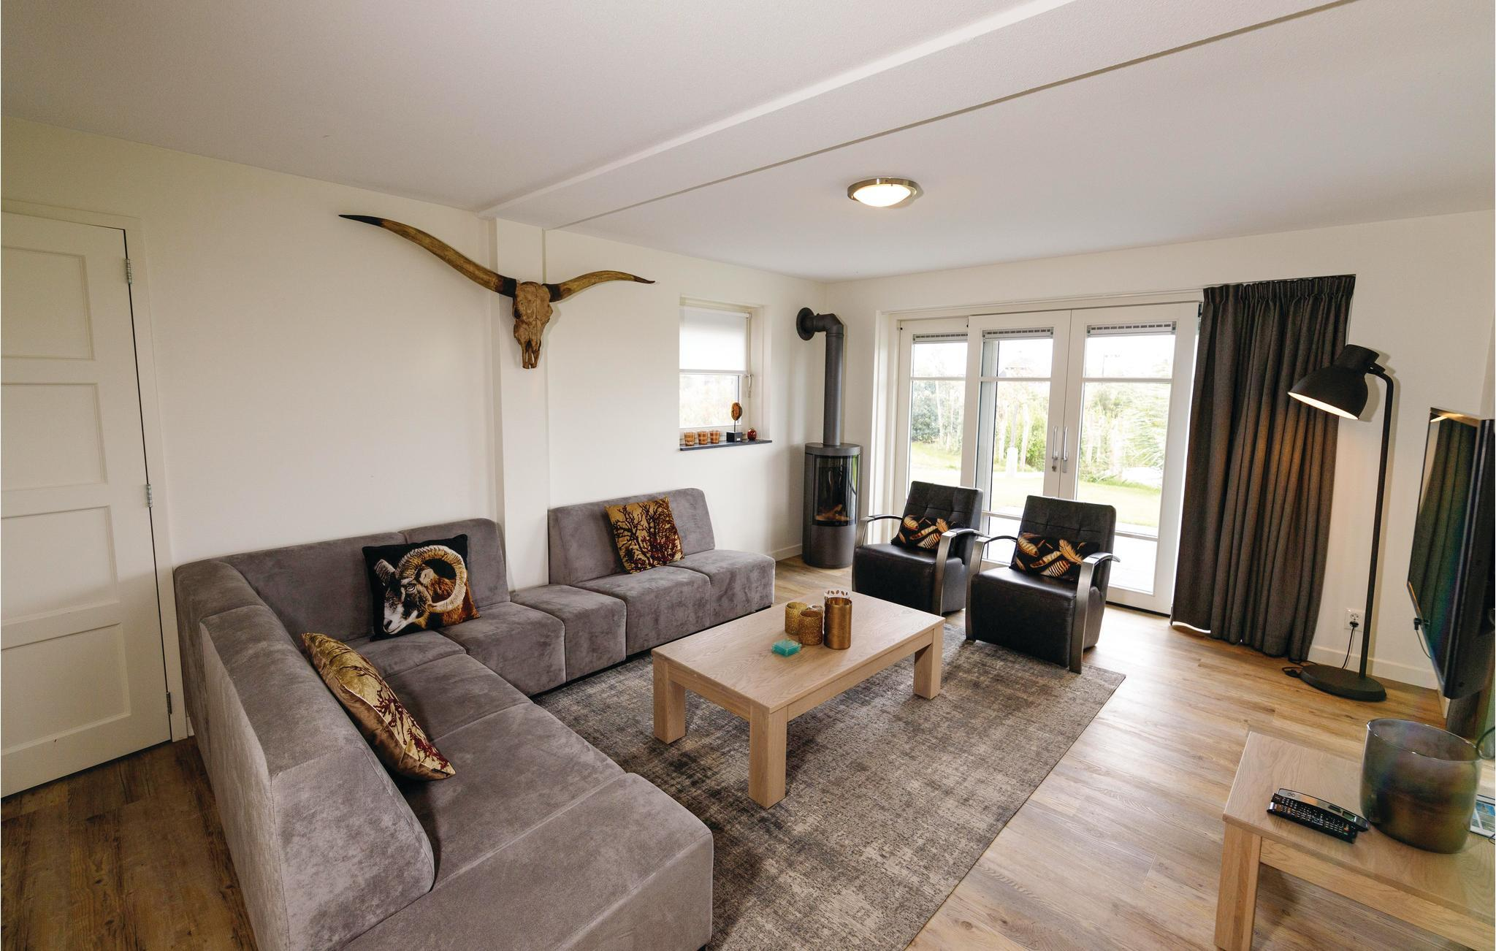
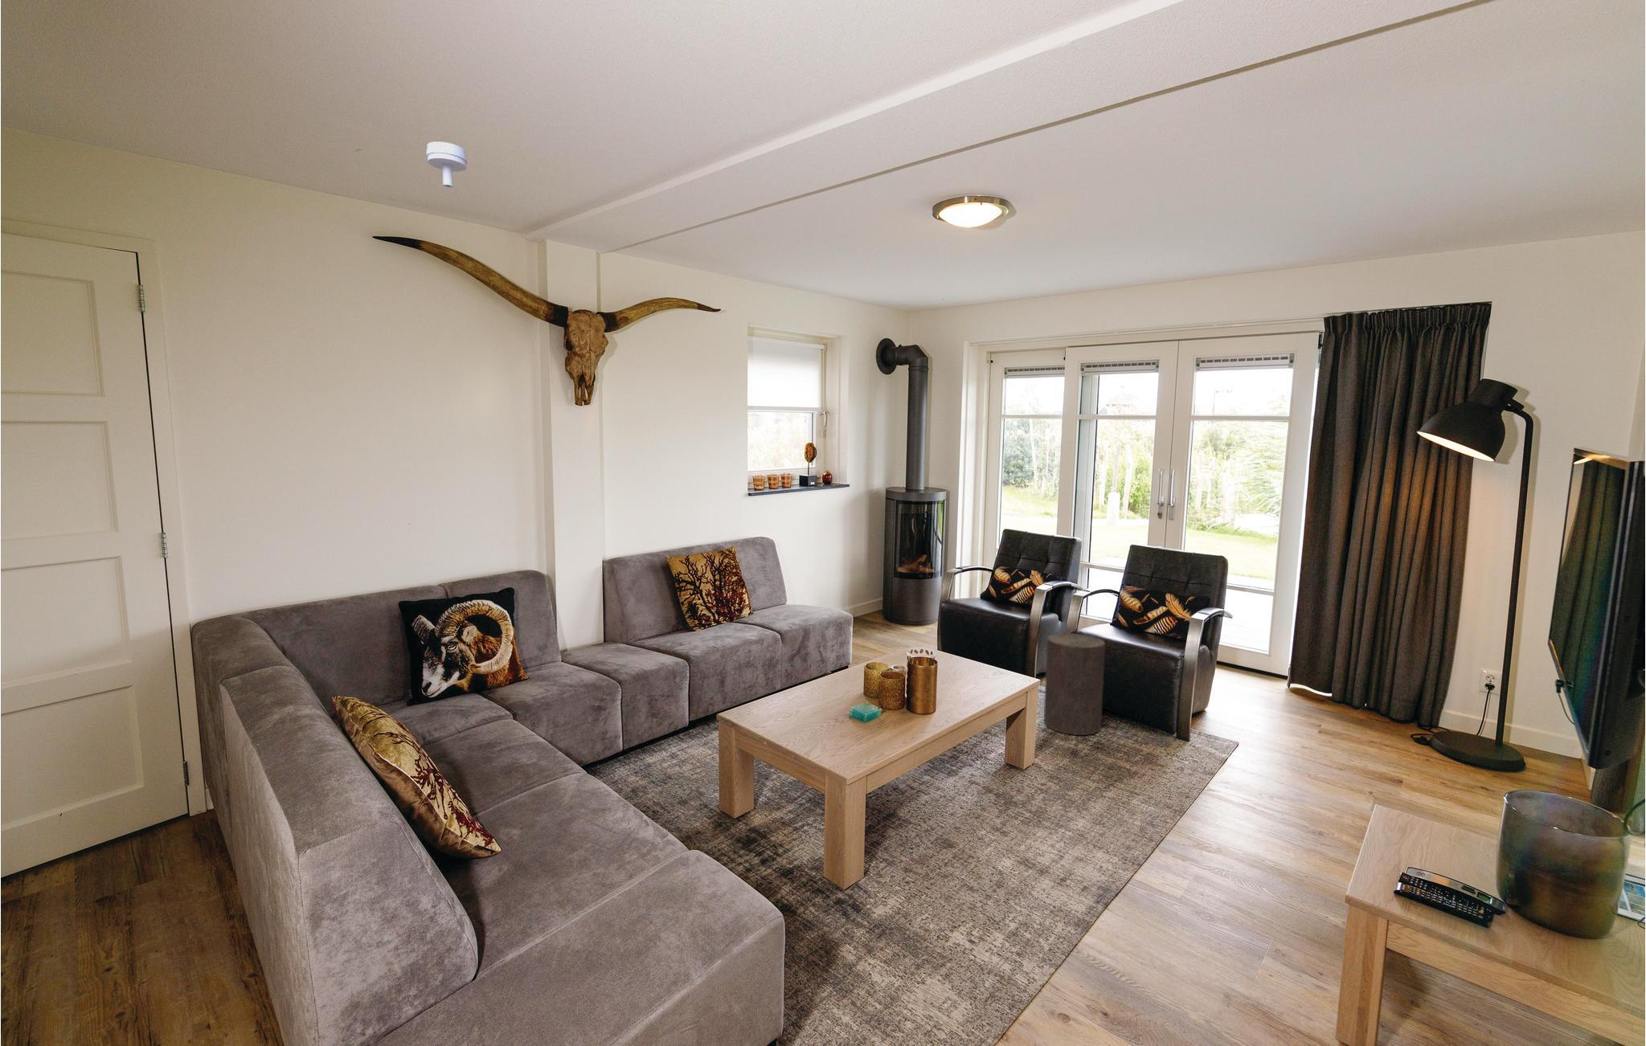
+ stool [1044,632,1106,735]
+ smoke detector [426,140,468,188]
